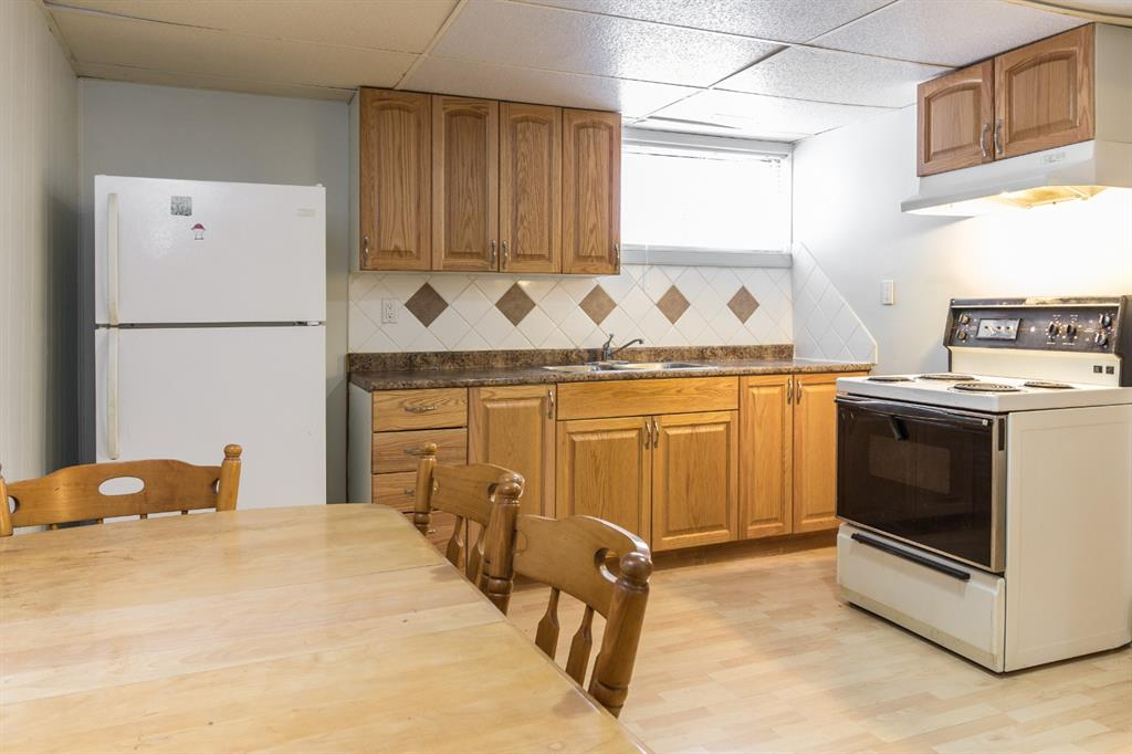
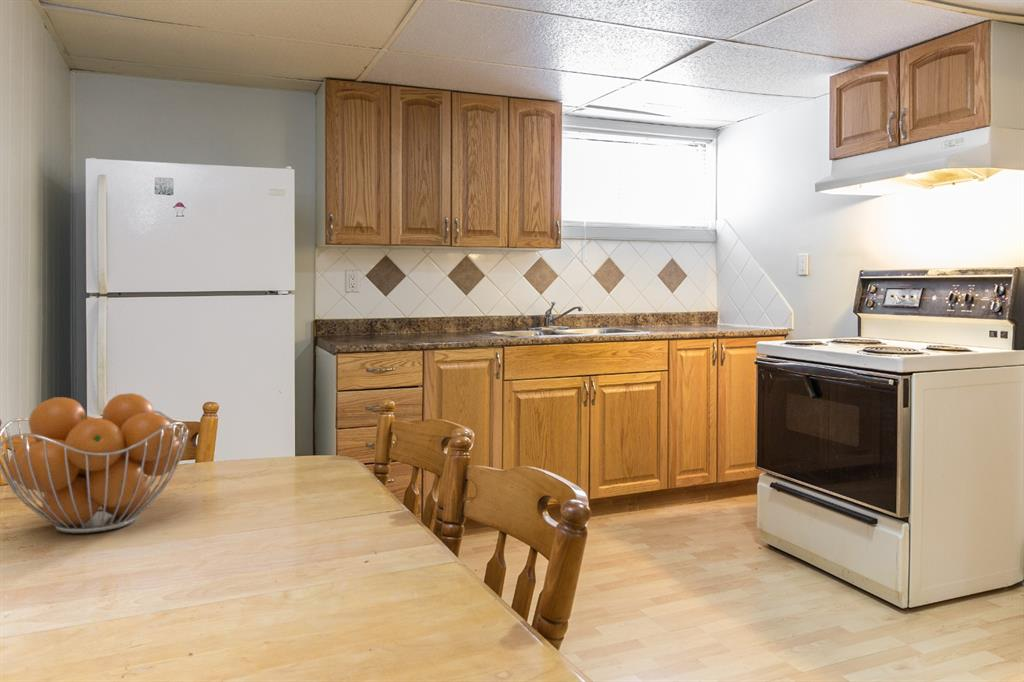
+ fruit basket [0,392,190,534]
